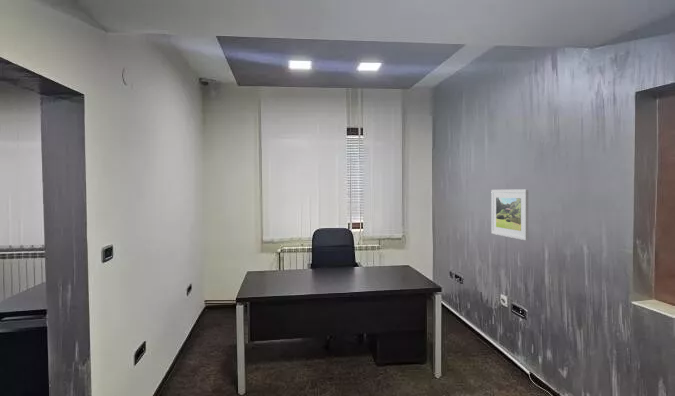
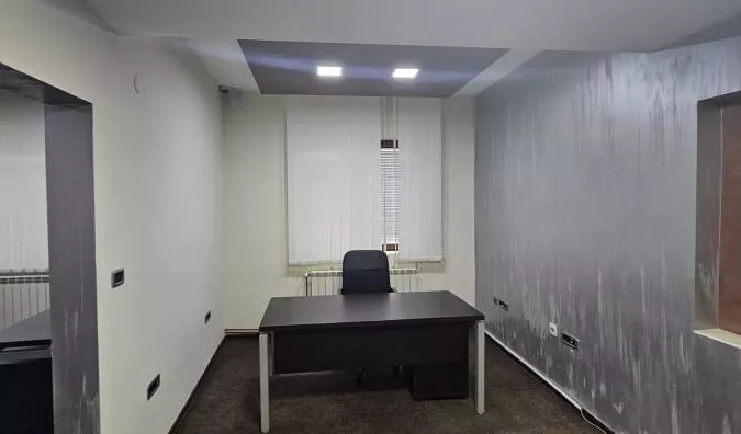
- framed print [490,189,529,241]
